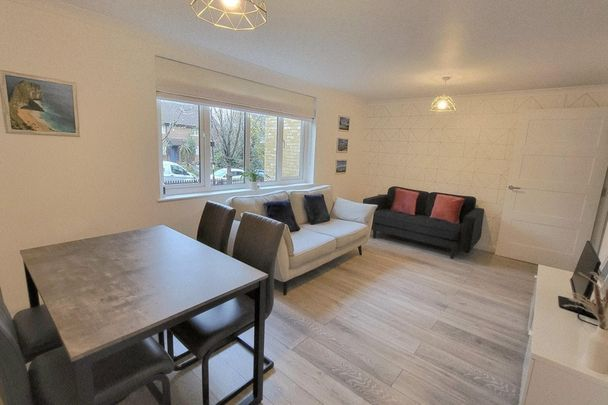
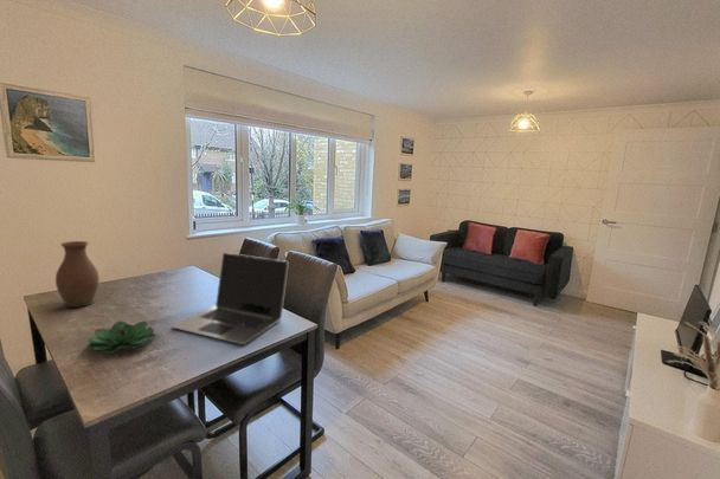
+ succulent plant [85,319,156,355]
+ vase [54,240,101,309]
+ laptop [169,252,290,345]
